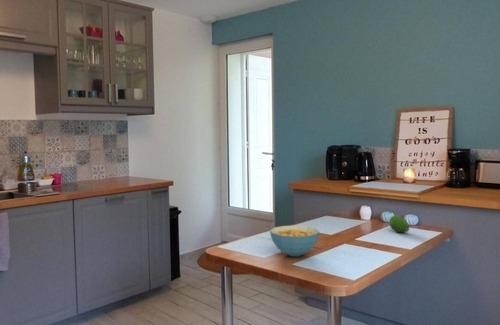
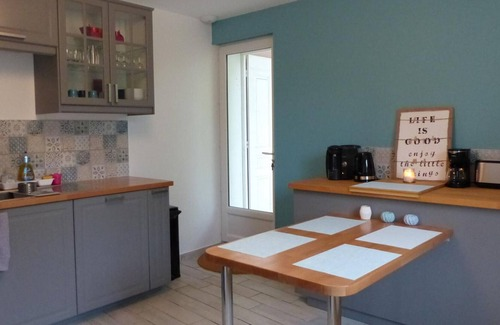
- fruit [388,214,410,233]
- cereal bowl [269,225,320,257]
